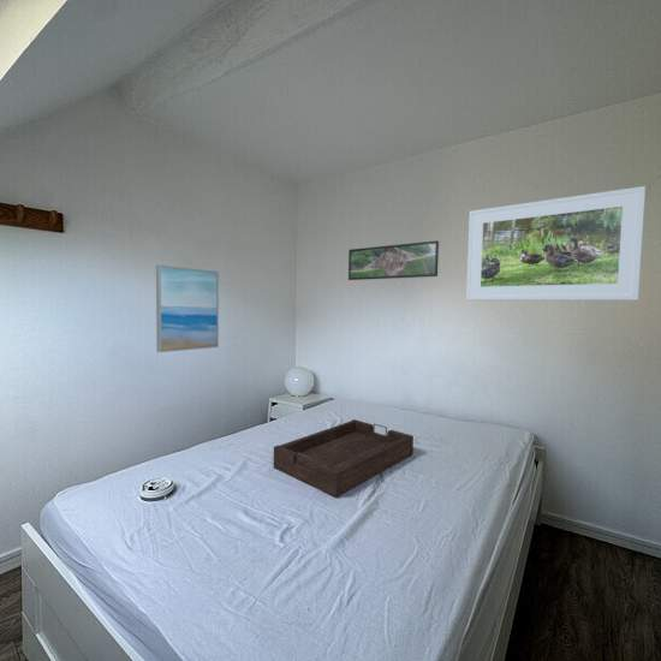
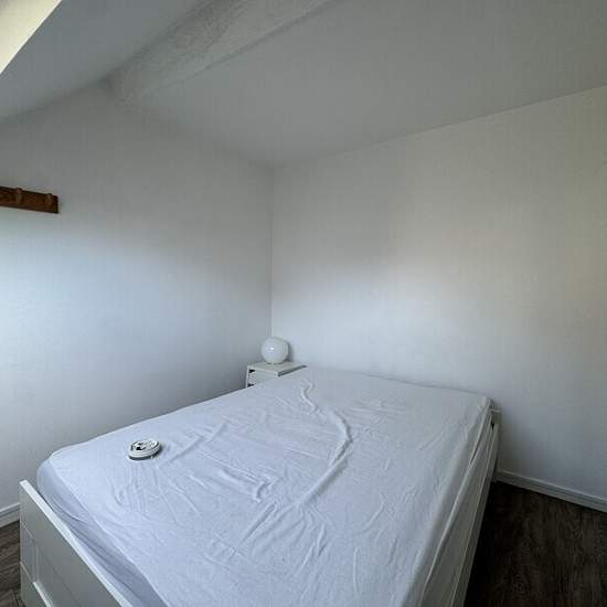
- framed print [347,239,440,281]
- wall art [155,263,220,353]
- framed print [465,185,647,302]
- tray [273,418,415,499]
